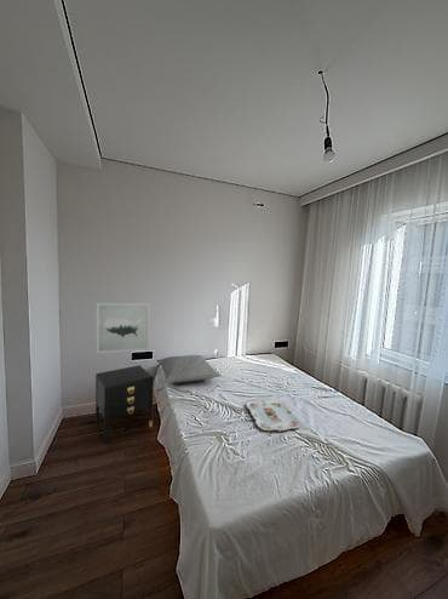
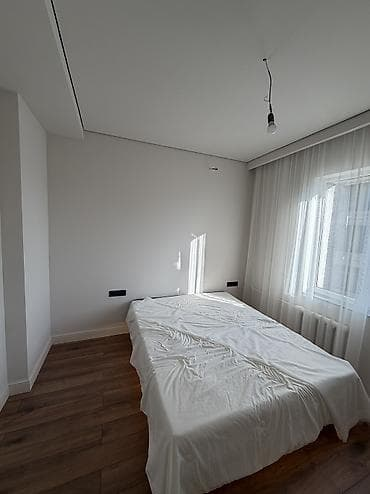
- serving tray [245,398,301,432]
- wall art [96,302,151,354]
- nightstand [94,364,155,444]
- pillow [156,354,223,384]
